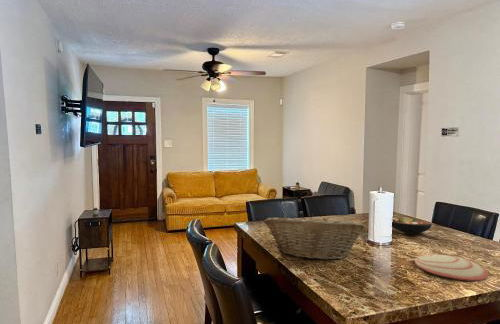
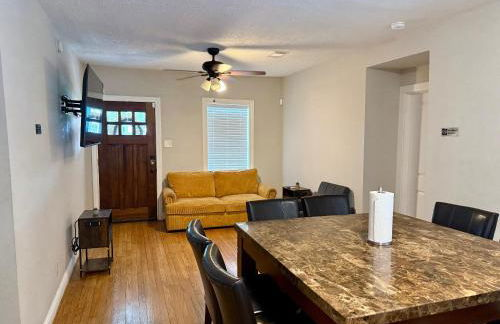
- fruit basket [263,213,366,261]
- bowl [391,216,433,235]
- plate [413,253,489,282]
